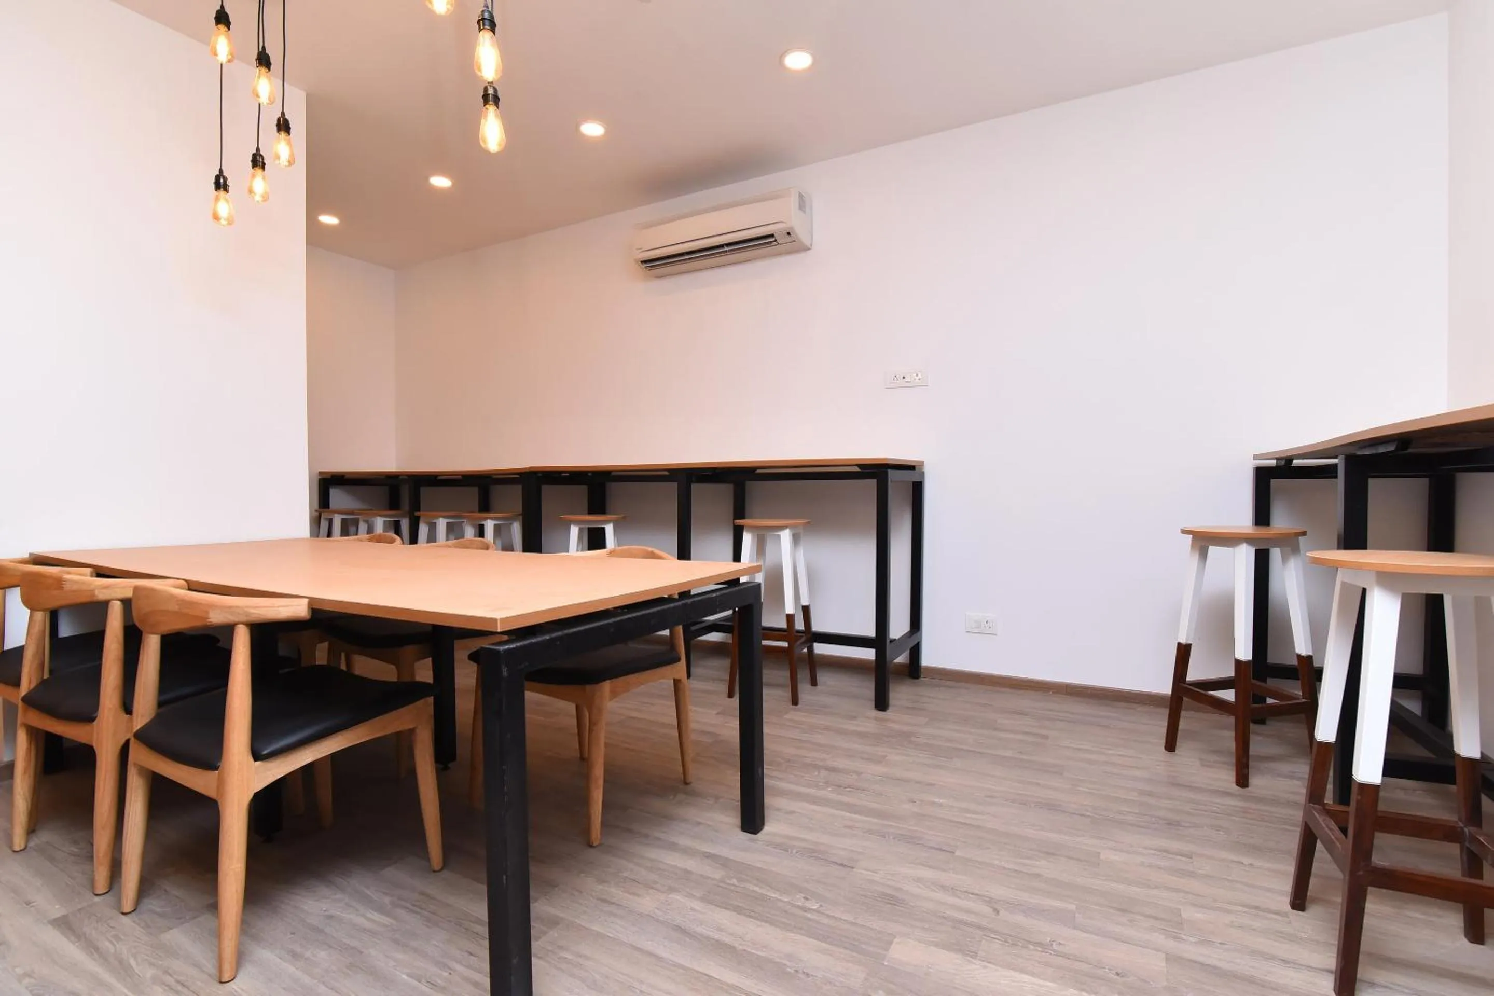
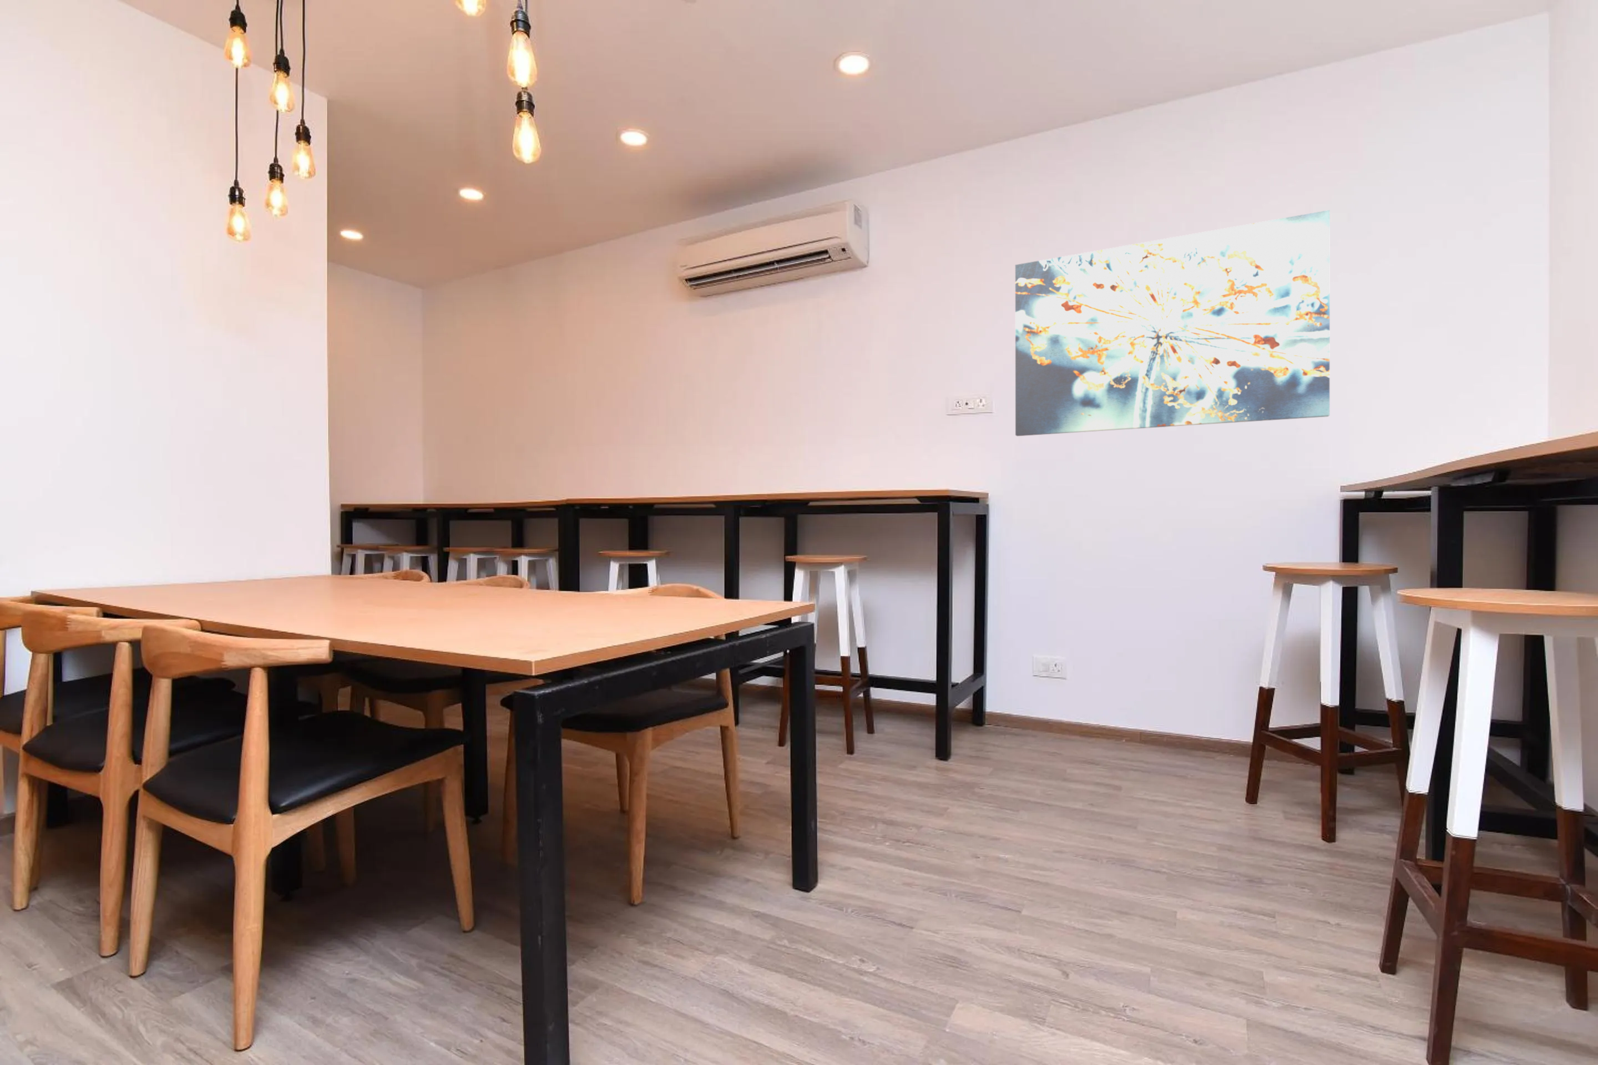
+ wall art [1015,209,1330,436]
